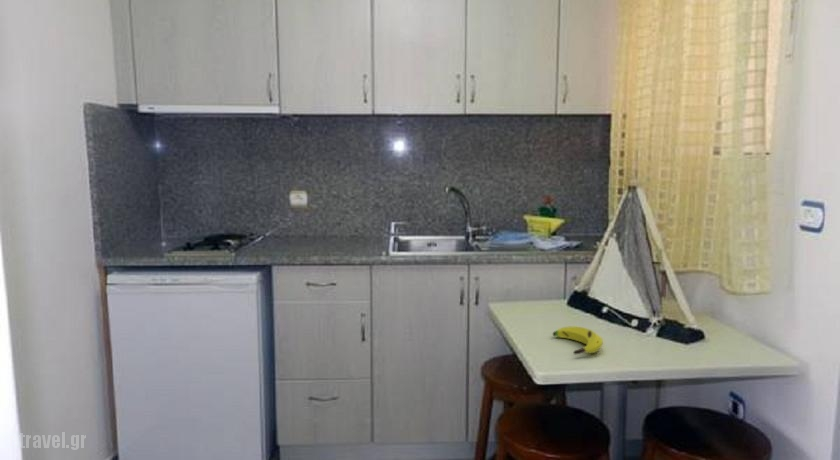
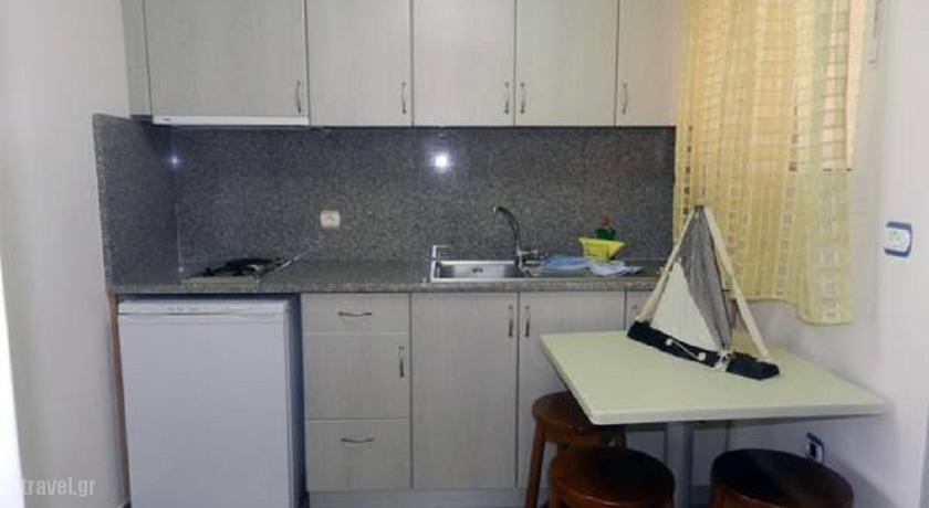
- banana [552,325,604,355]
